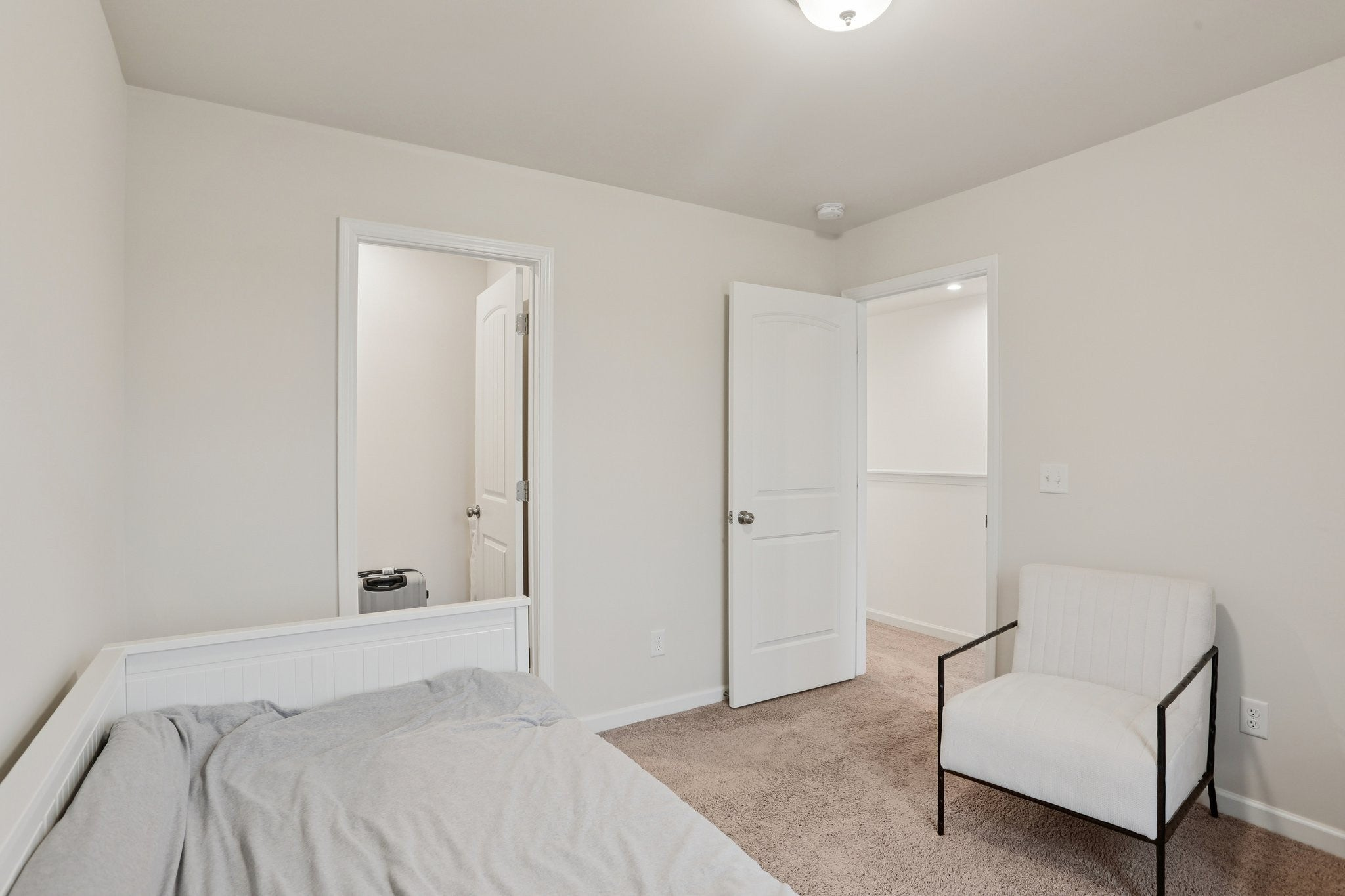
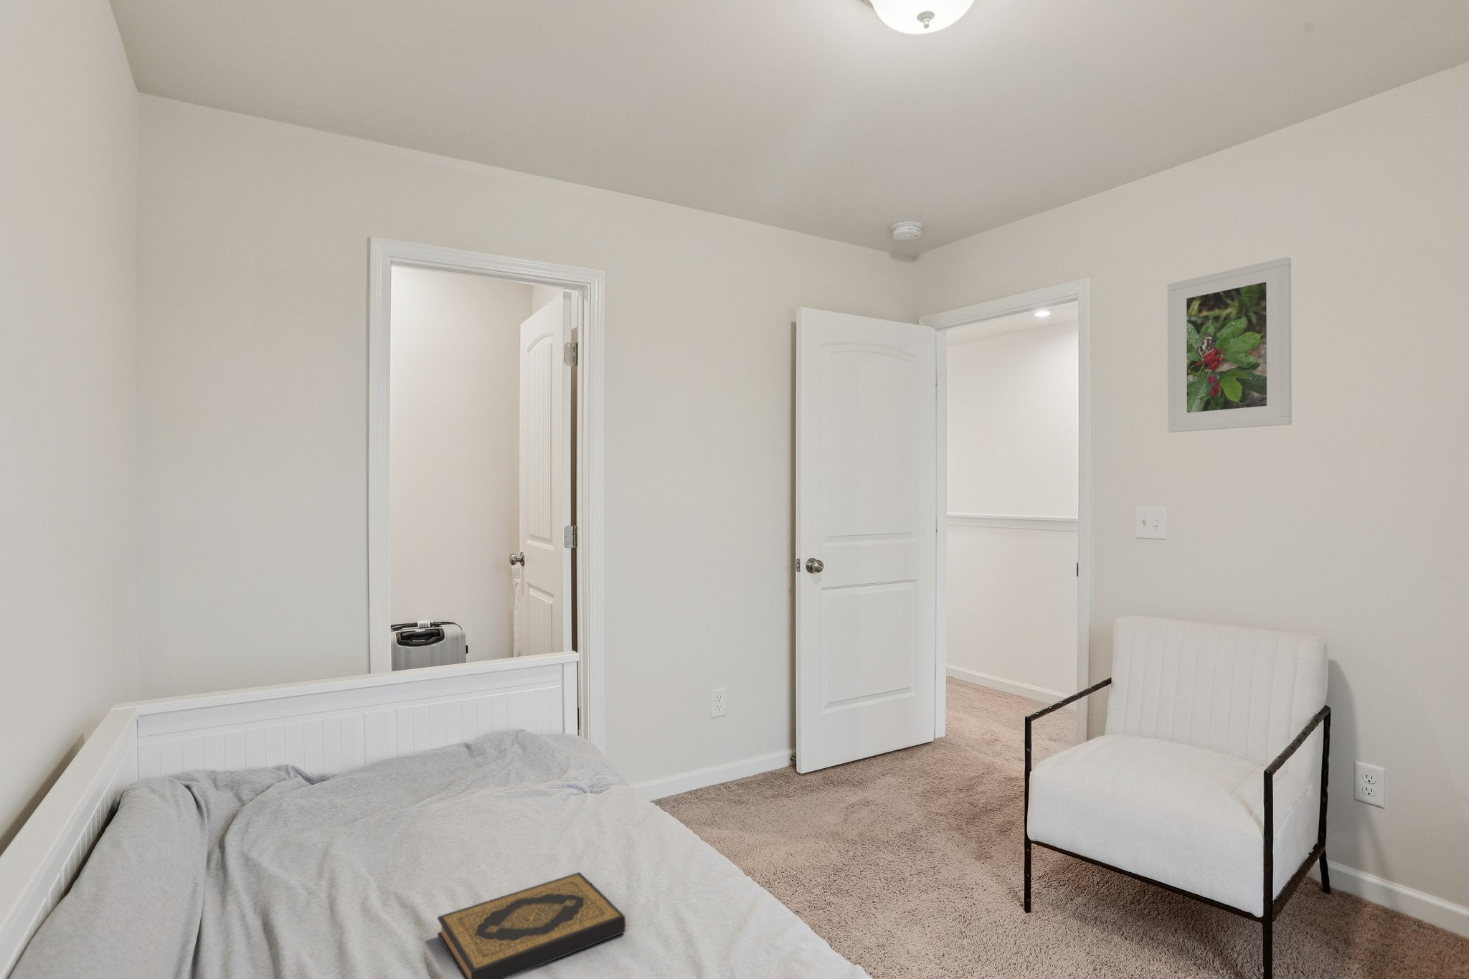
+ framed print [1168,256,1292,433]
+ hardback book [437,872,626,979]
